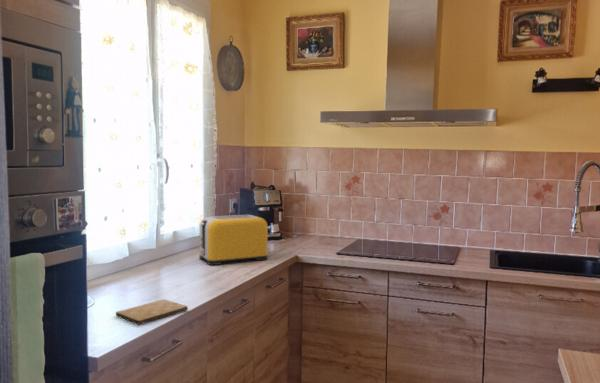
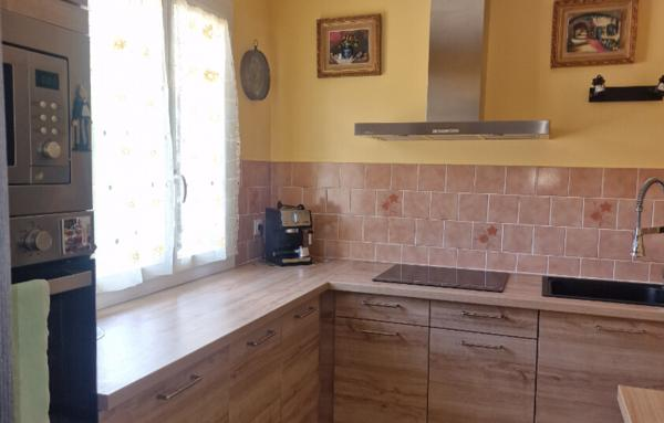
- cutting board [115,298,189,325]
- toaster [198,214,269,266]
